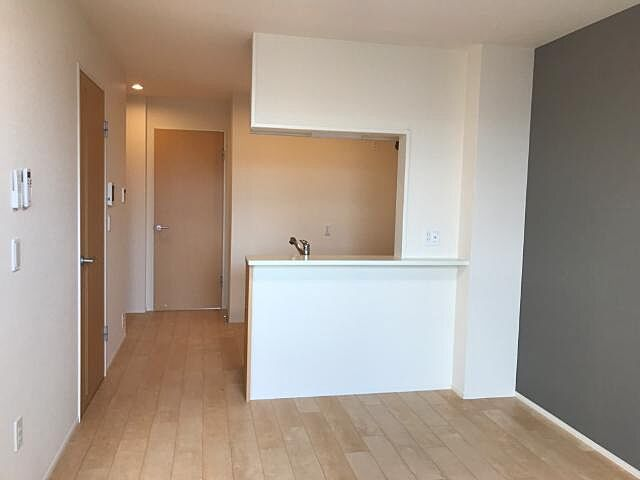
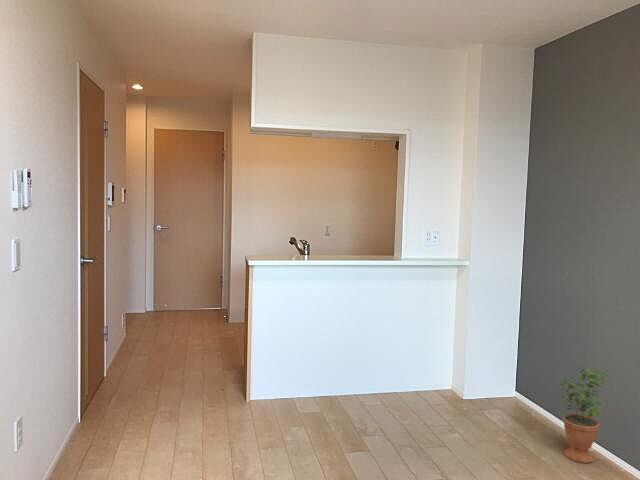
+ potted plant [557,364,608,464]
